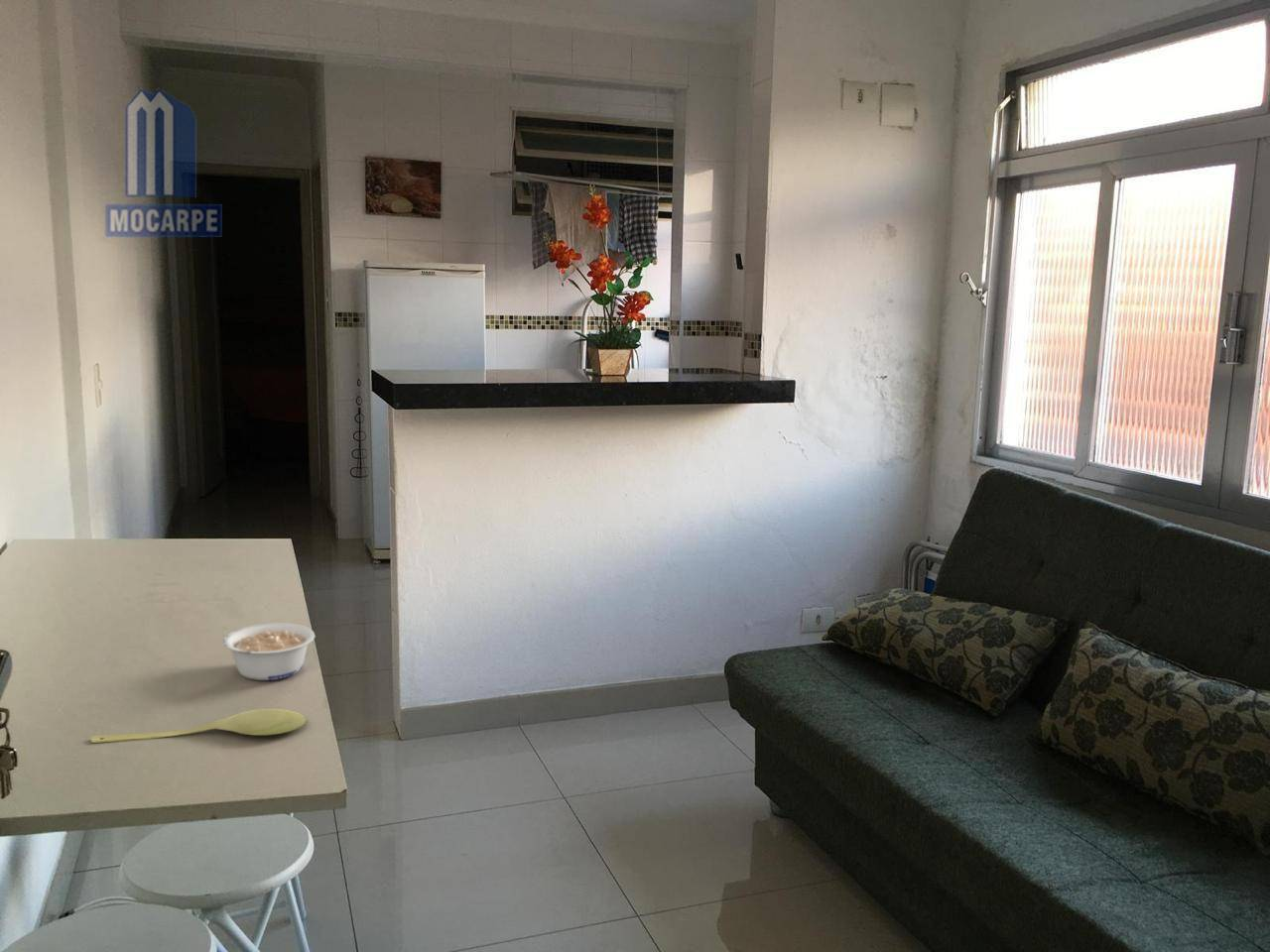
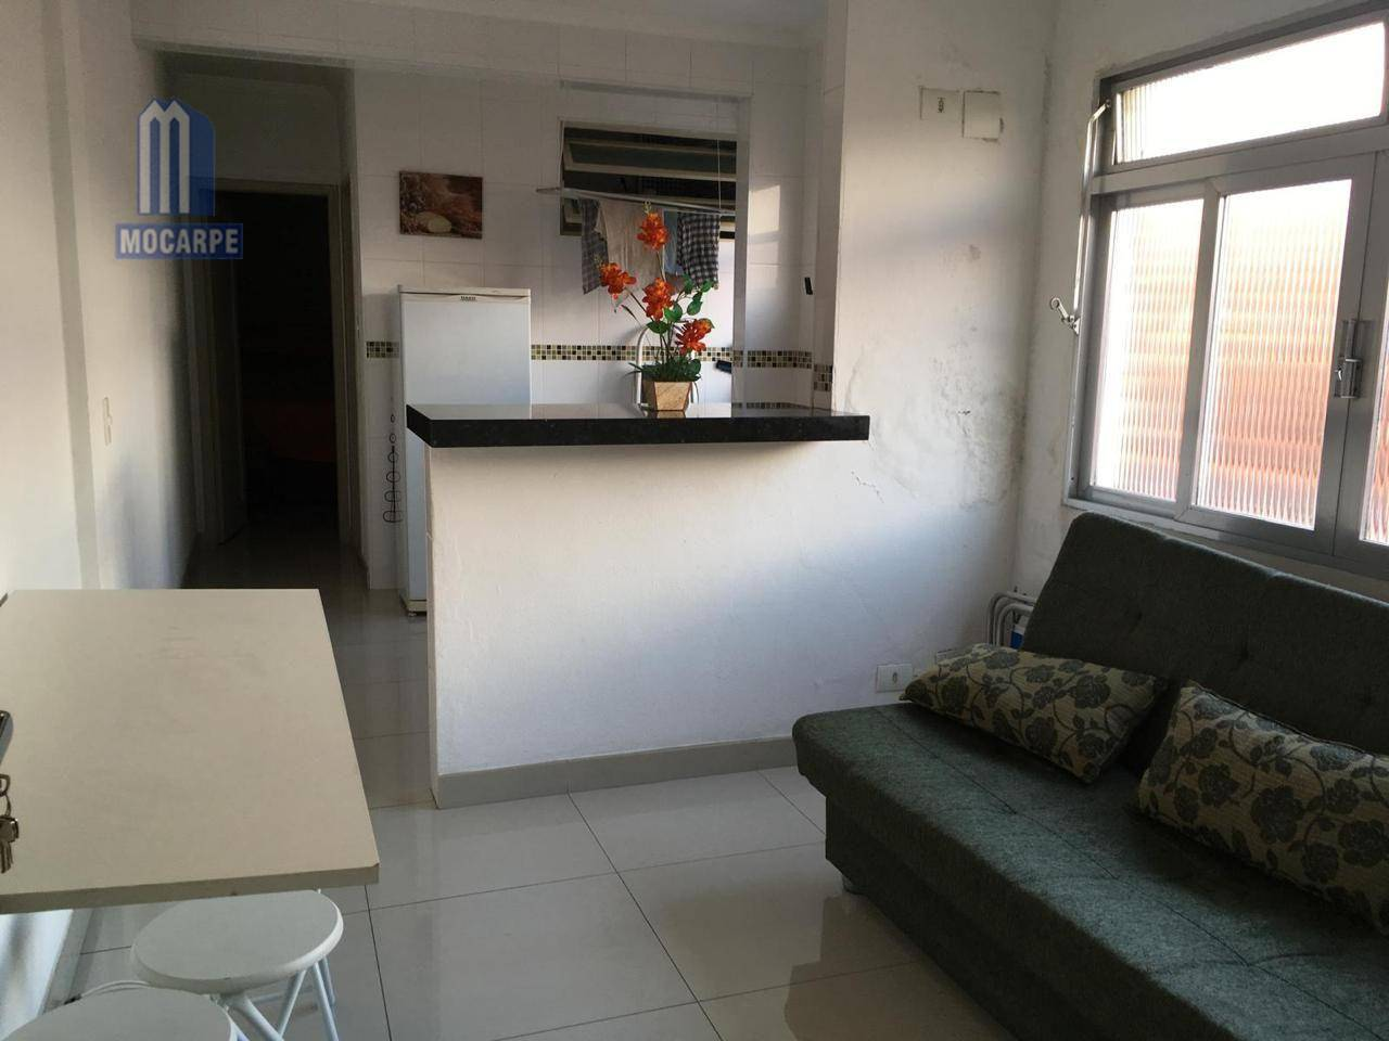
- spoon [90,708,307,744]
- legume [222,623,316,681]
